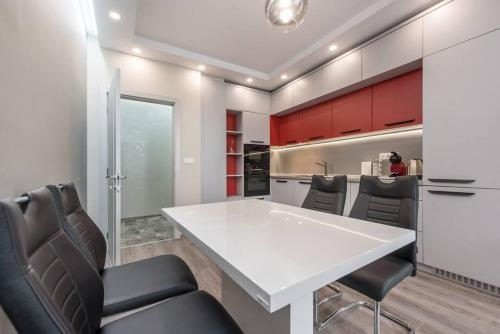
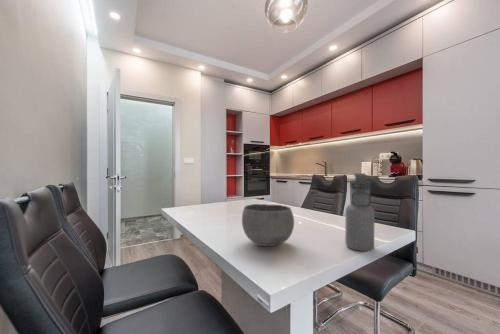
+ water bottle [344,172,375,252]
+ bowl [241,203,295,247]
